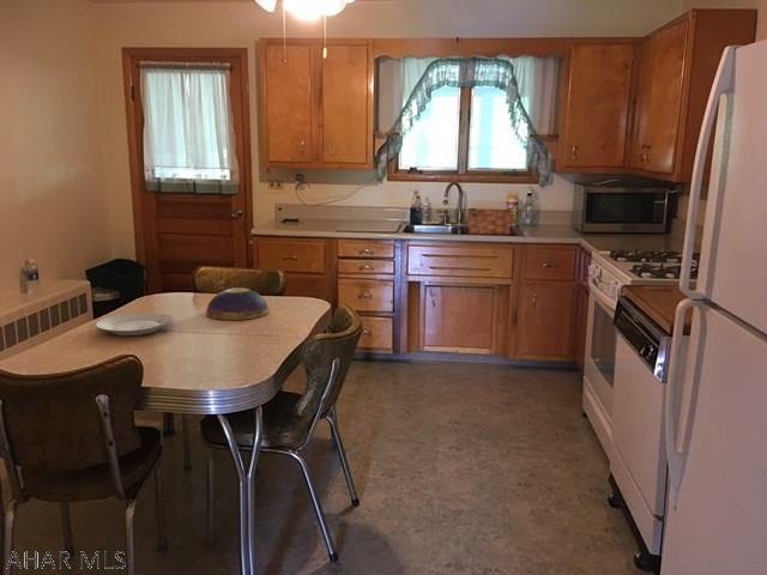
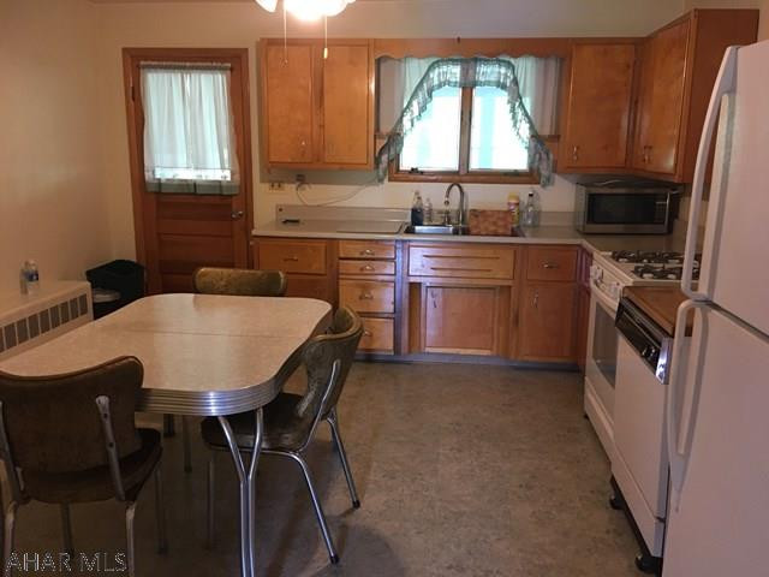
- plate [93,311,175,337]
- decorative bowl [205,286,270,321]
